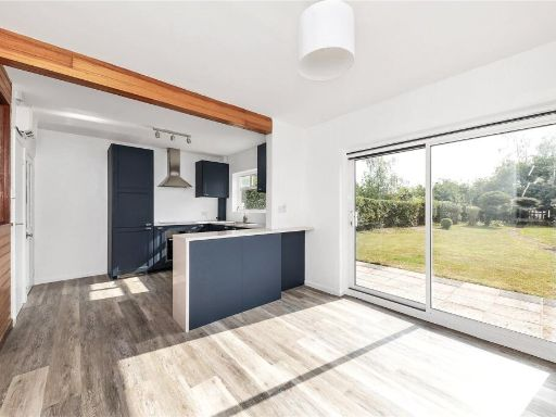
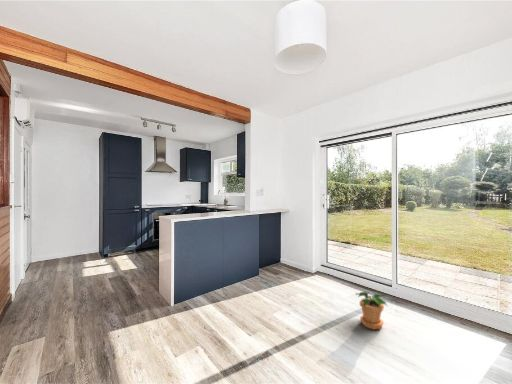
+ potted plant [355,291,388,331]
